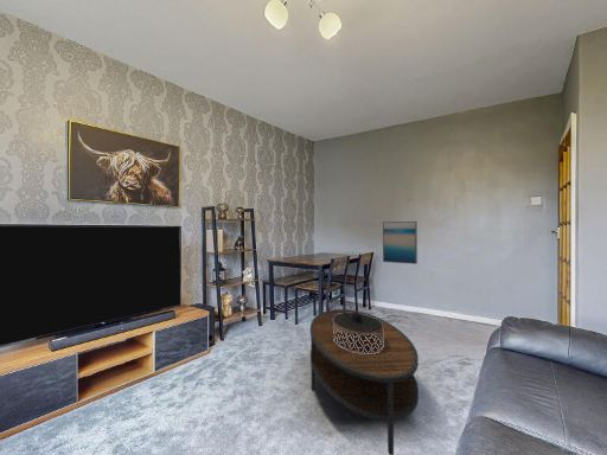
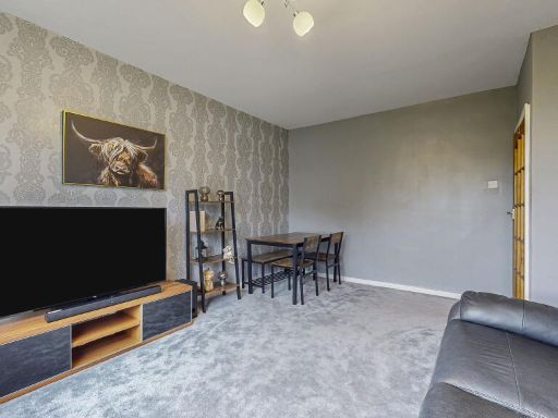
- wall art [382,220,418,265]
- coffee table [332,308,384,354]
- coffee table [309,308,420,455]
